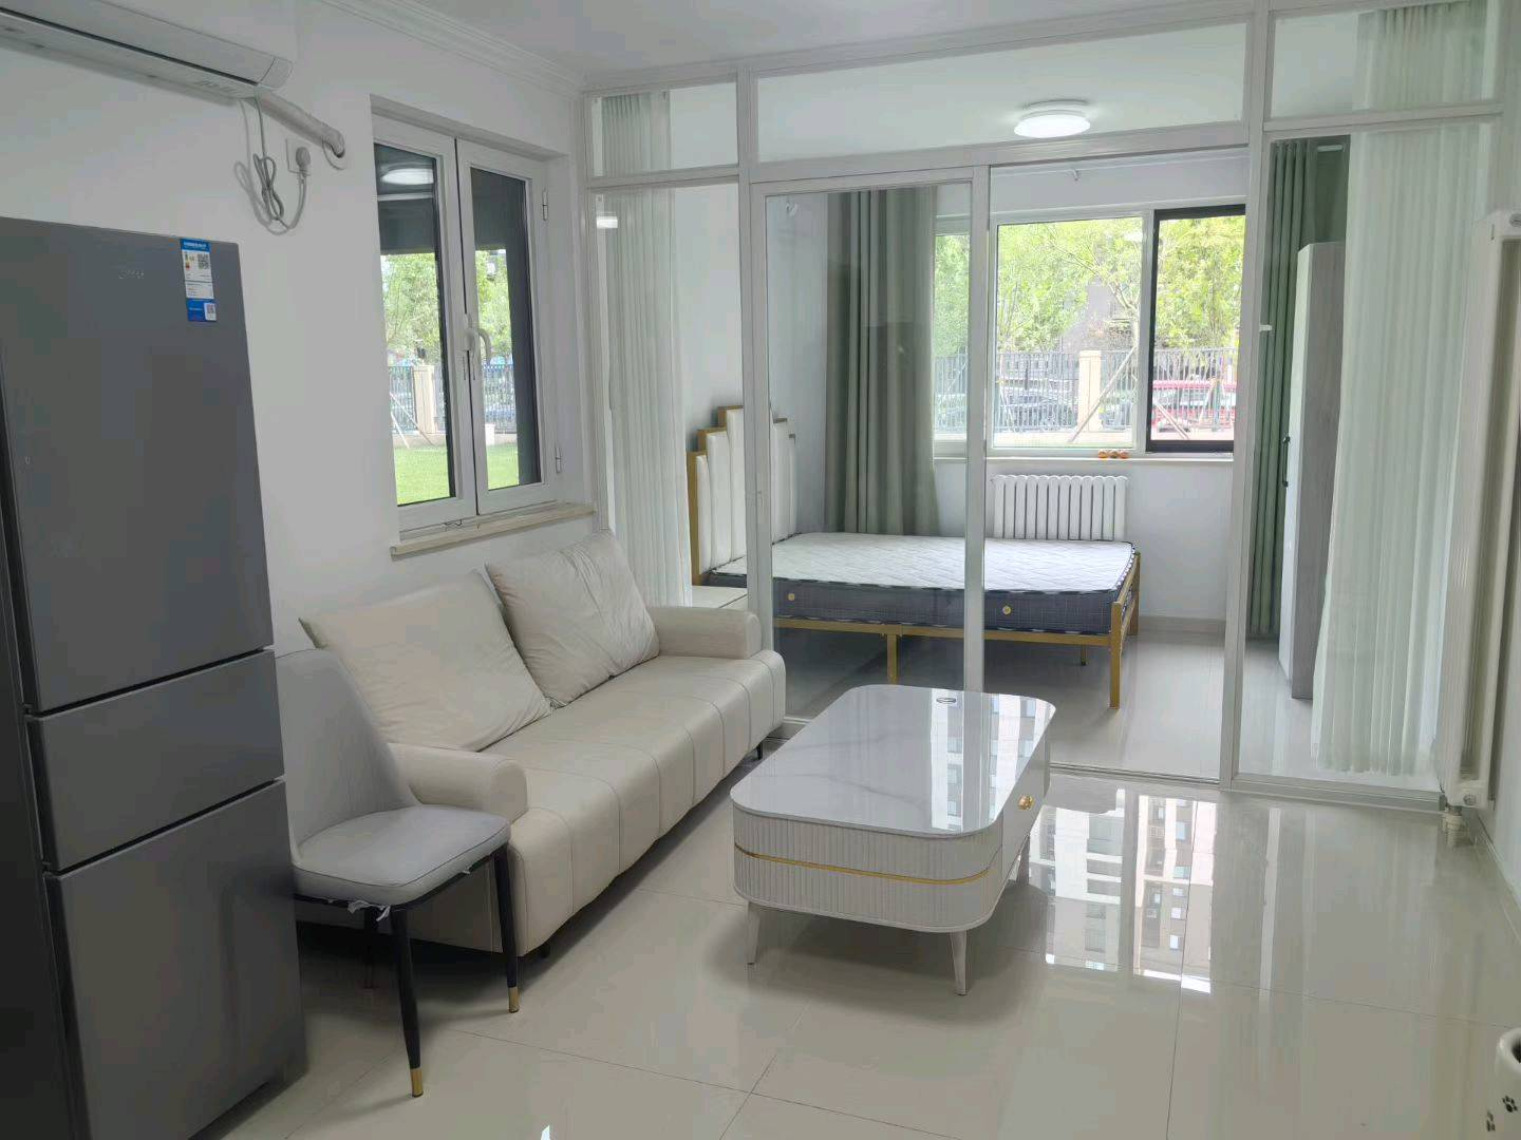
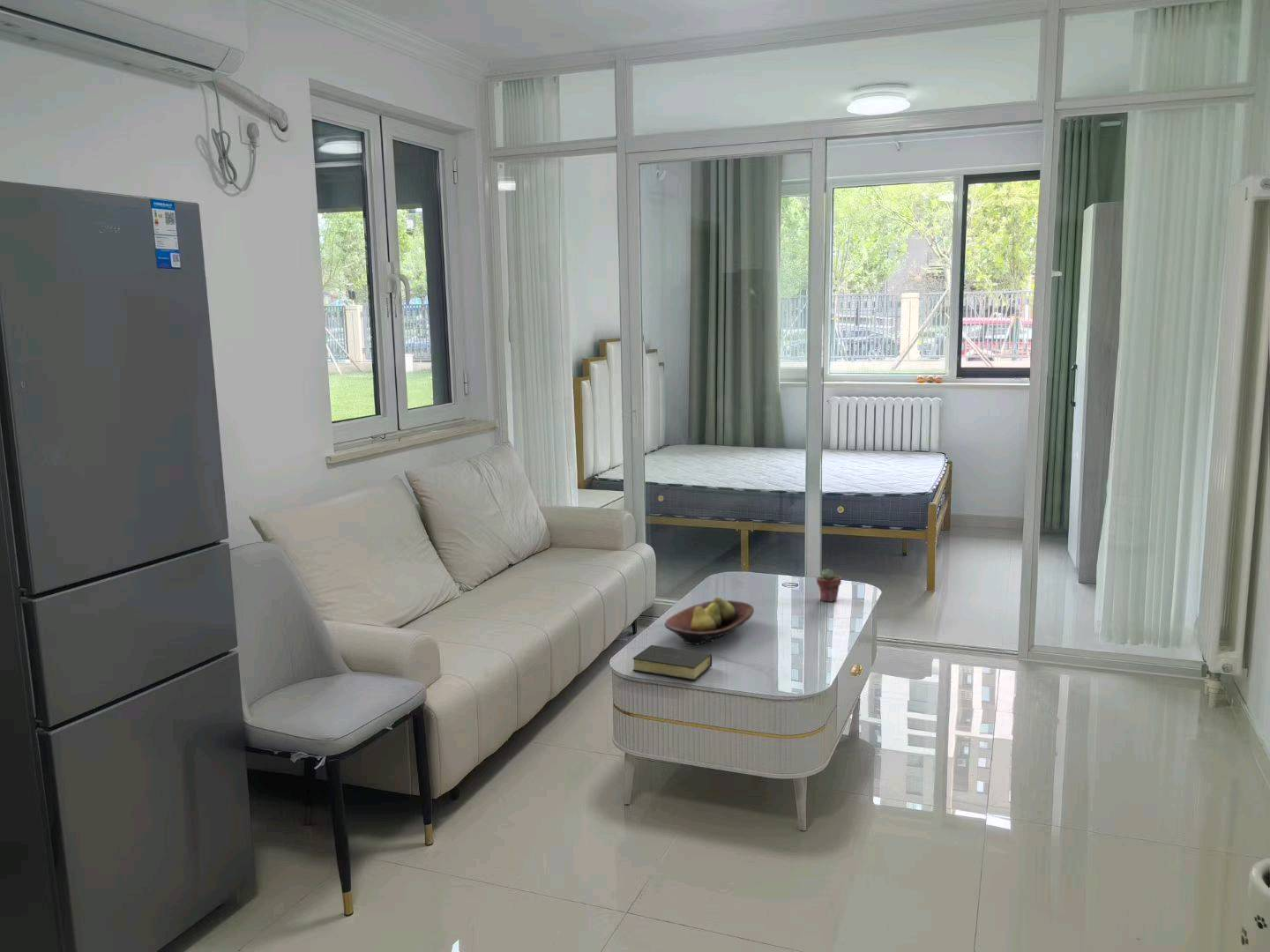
+ bible [631,644,713,681]
+ fruit bowl [664,597,755,645]
+ potted succulent [816,568,842,603]
